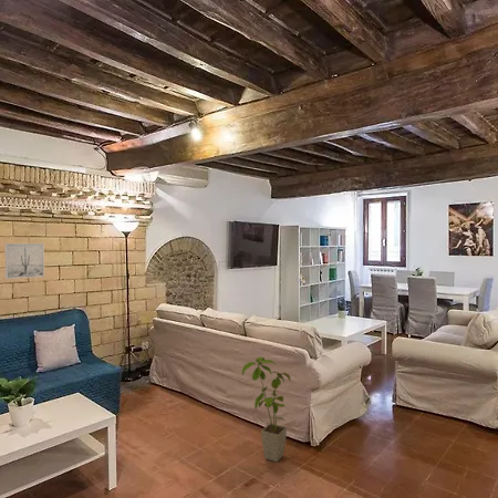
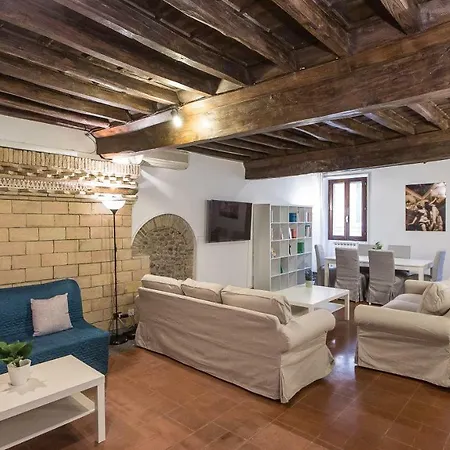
- house plant [241,356,291,463]
- wall art [4,242,45,280]
